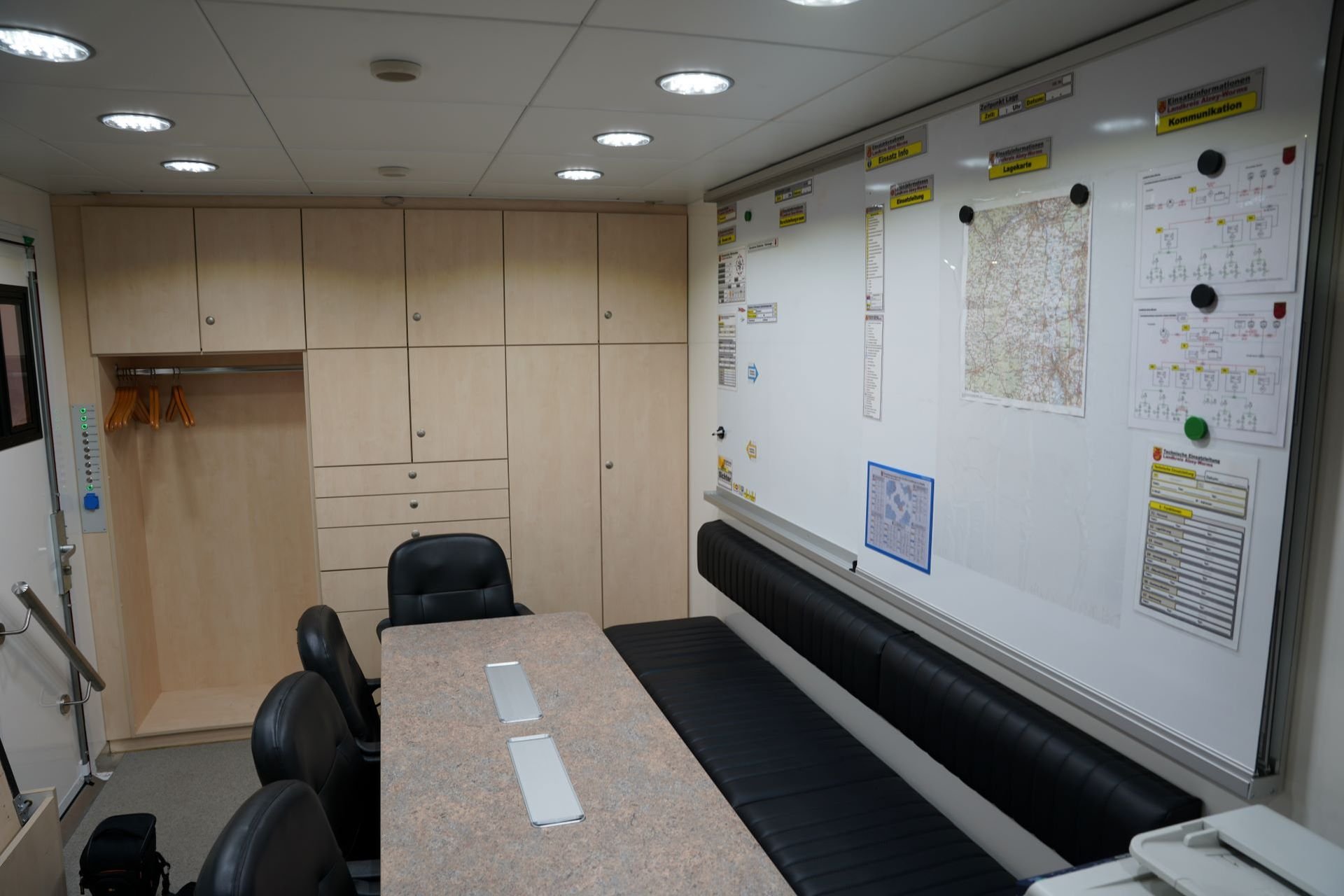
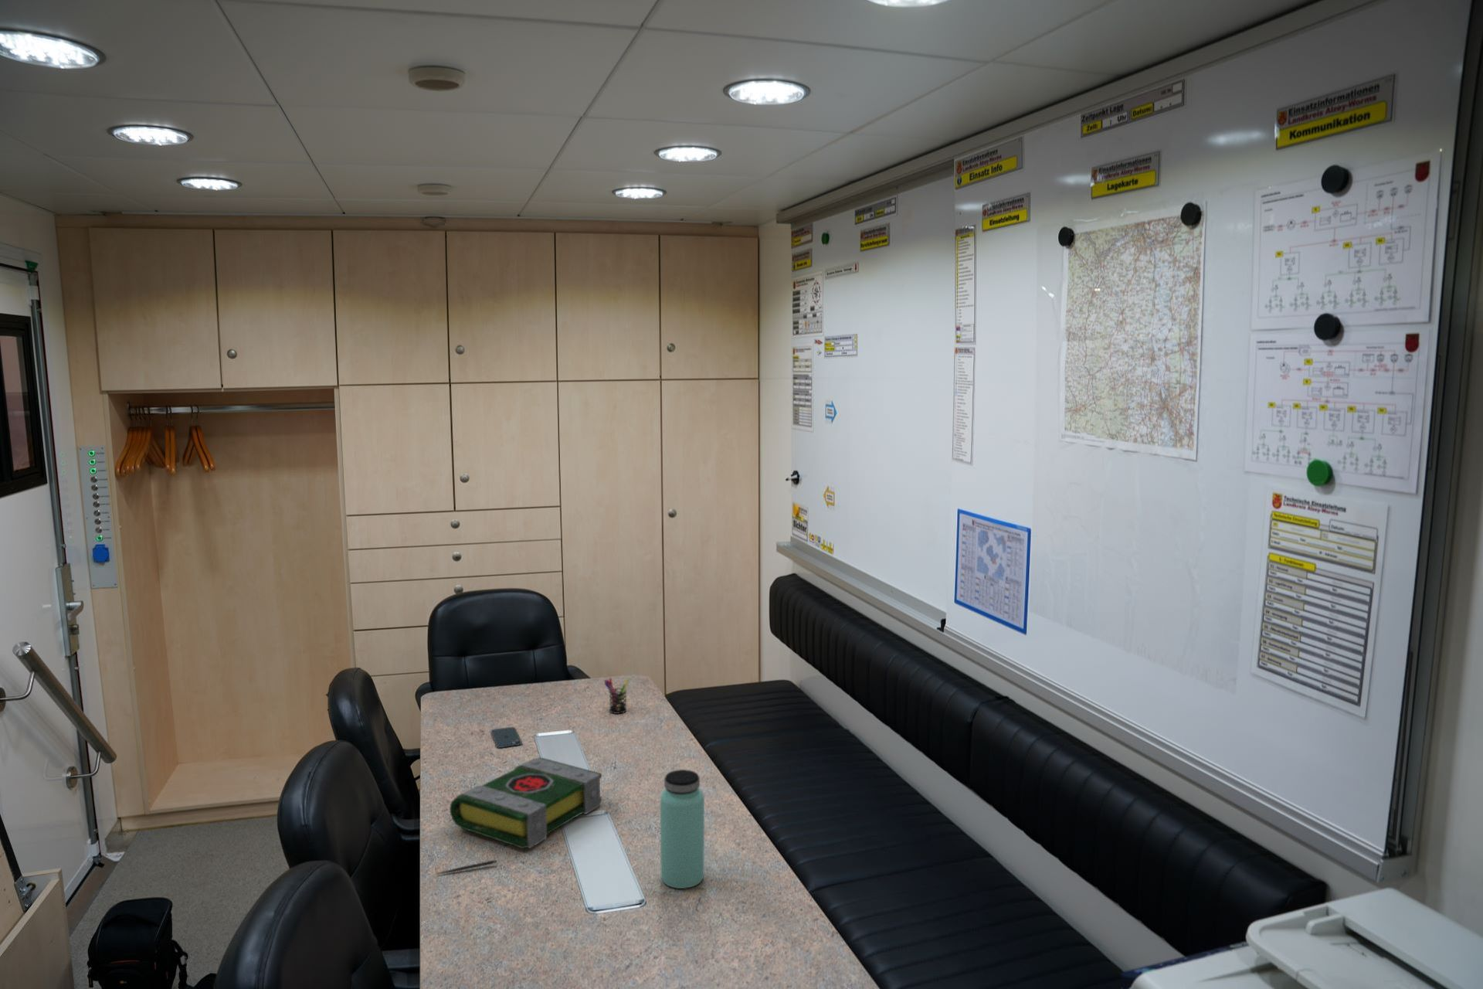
+ book [449,757,602,849]
+ pen [436,859,498,874]
+ smartphone [490,726,523,748]
+ bottle [660,768,705,890]
+ pen holder [604,677,629,714]
